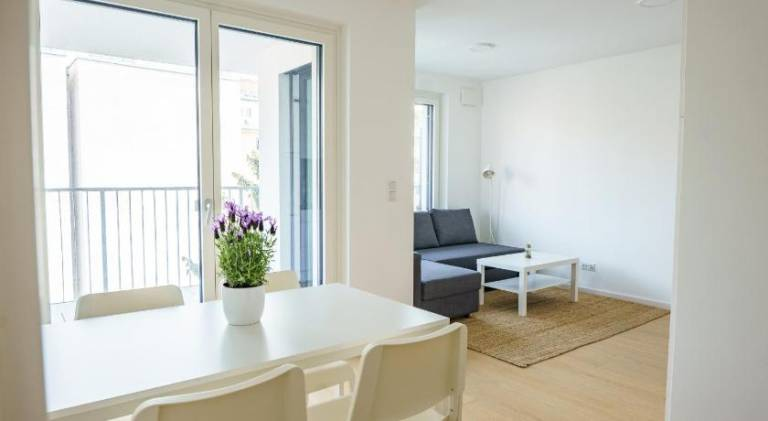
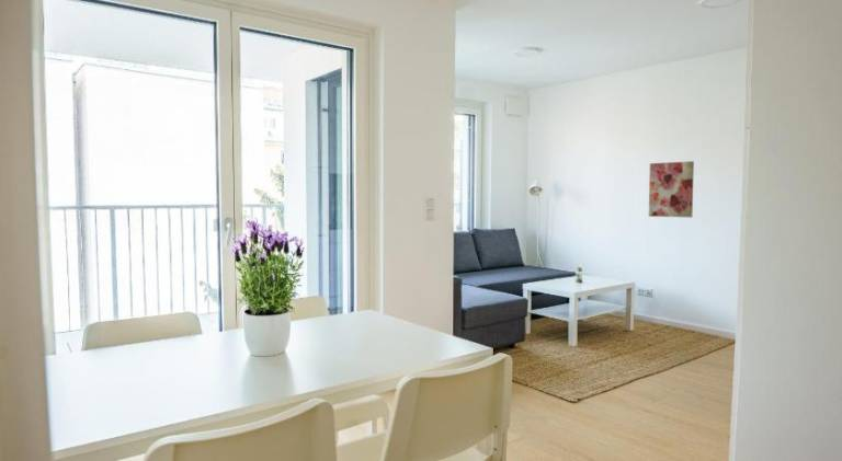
+ wall art [648,160,695,219]
